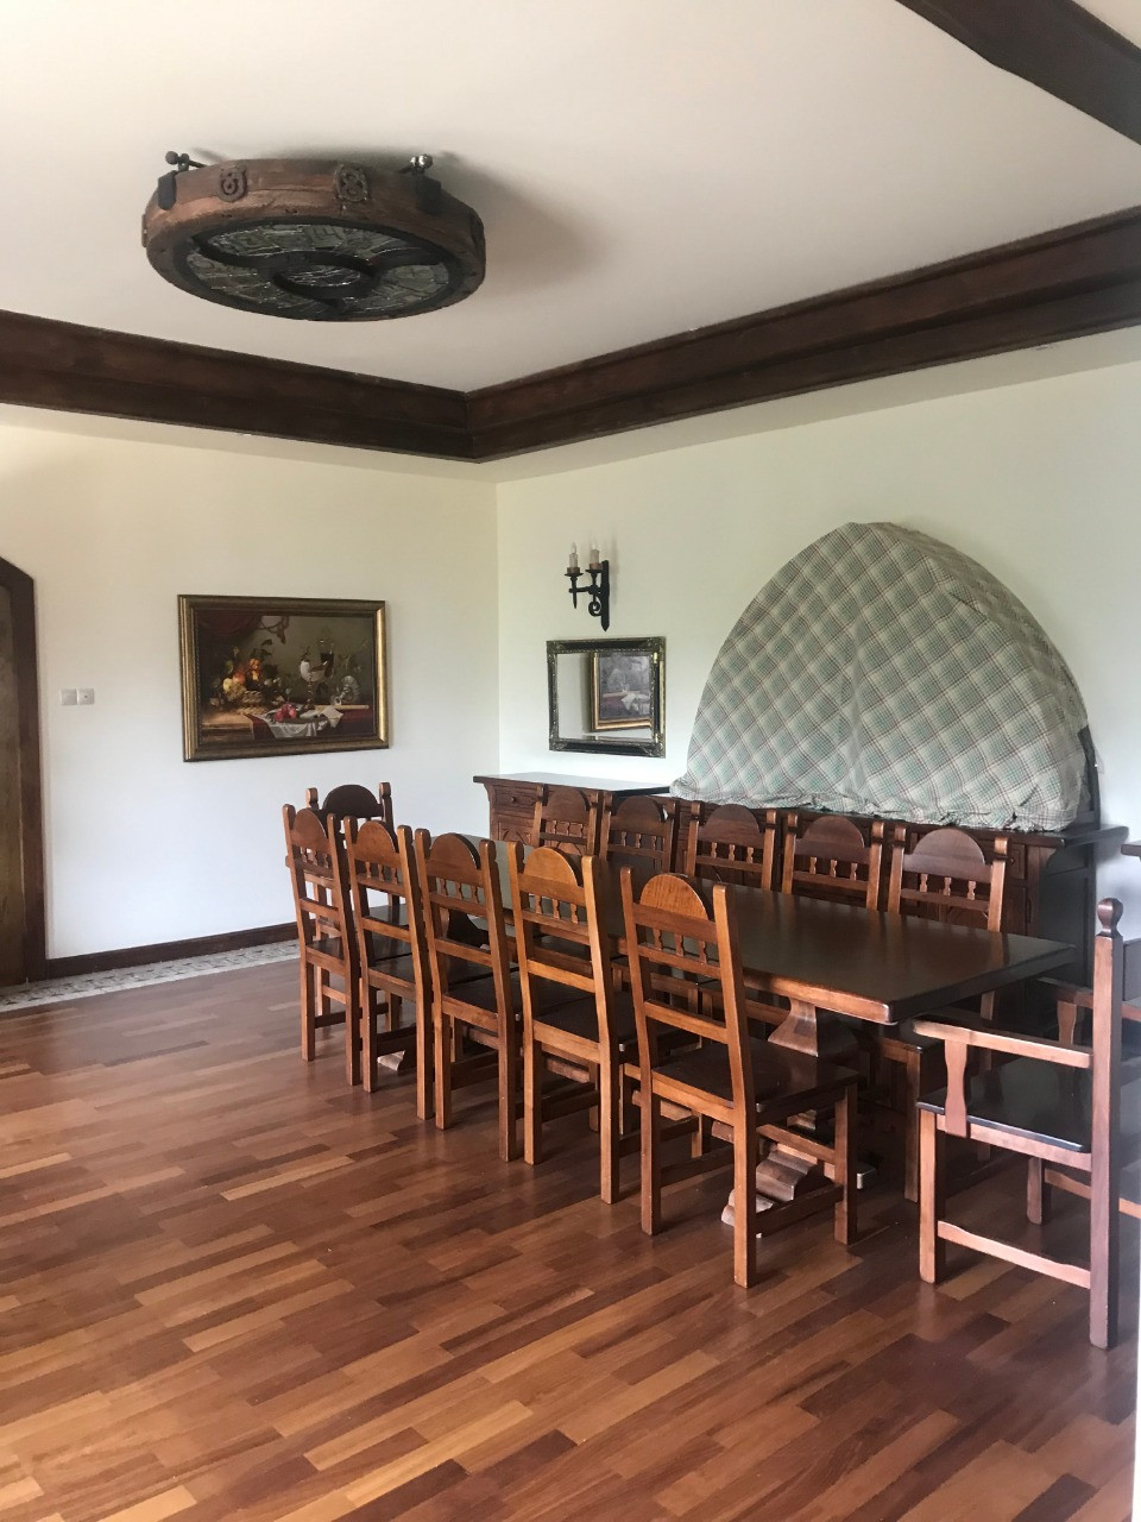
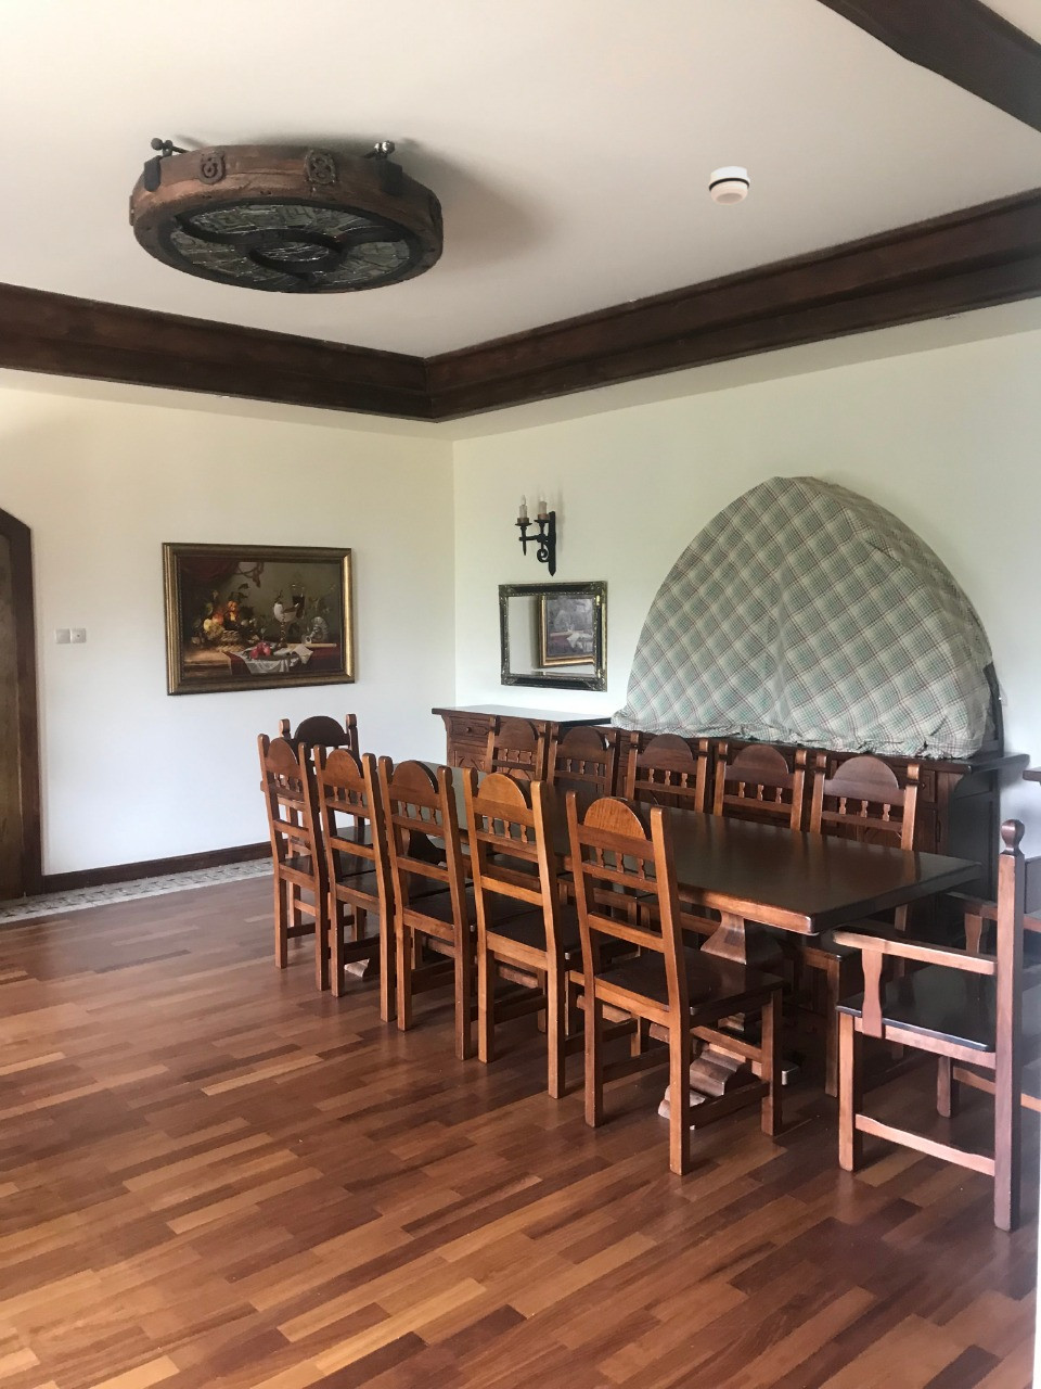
+ smoke detector [707,166,751,207]
